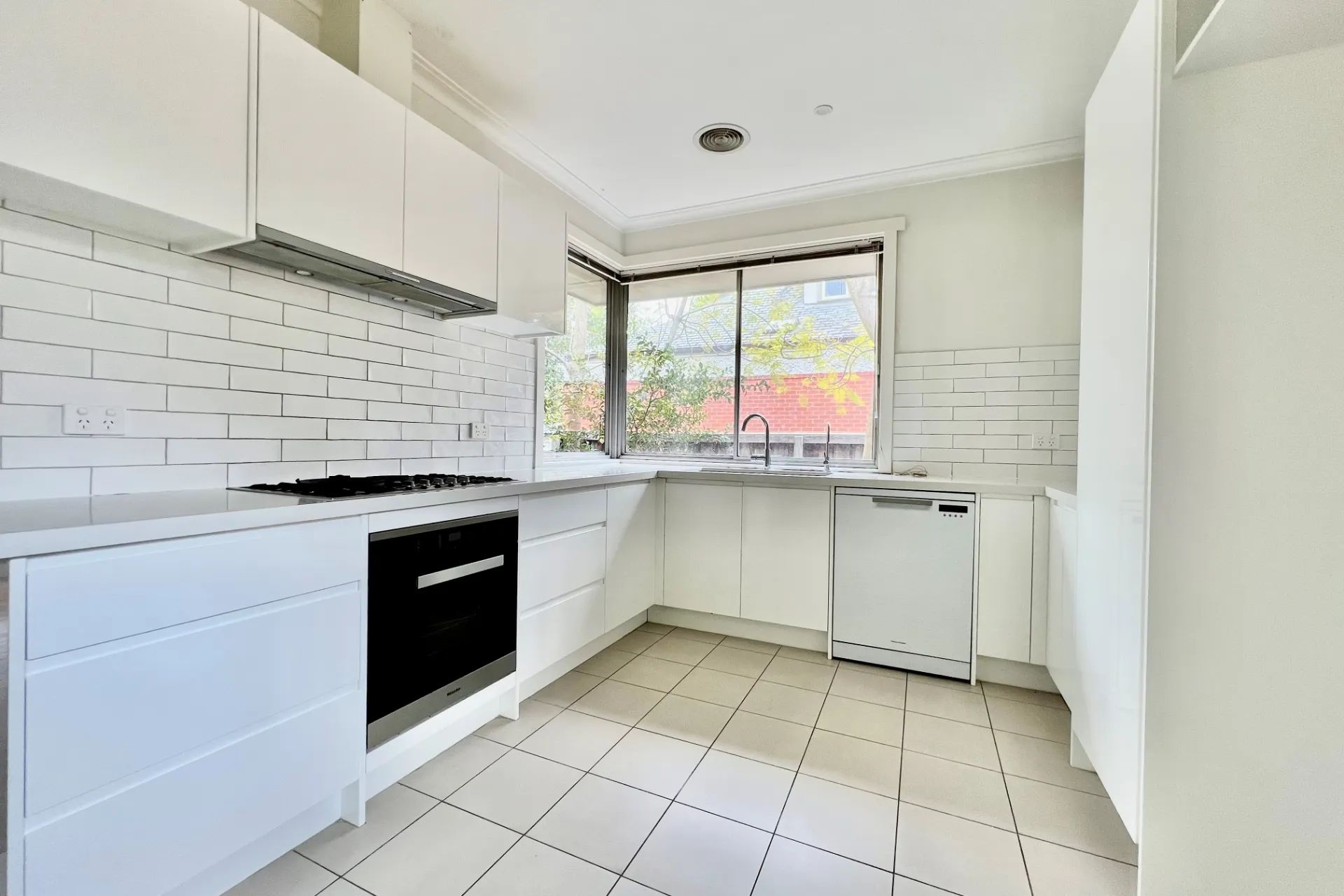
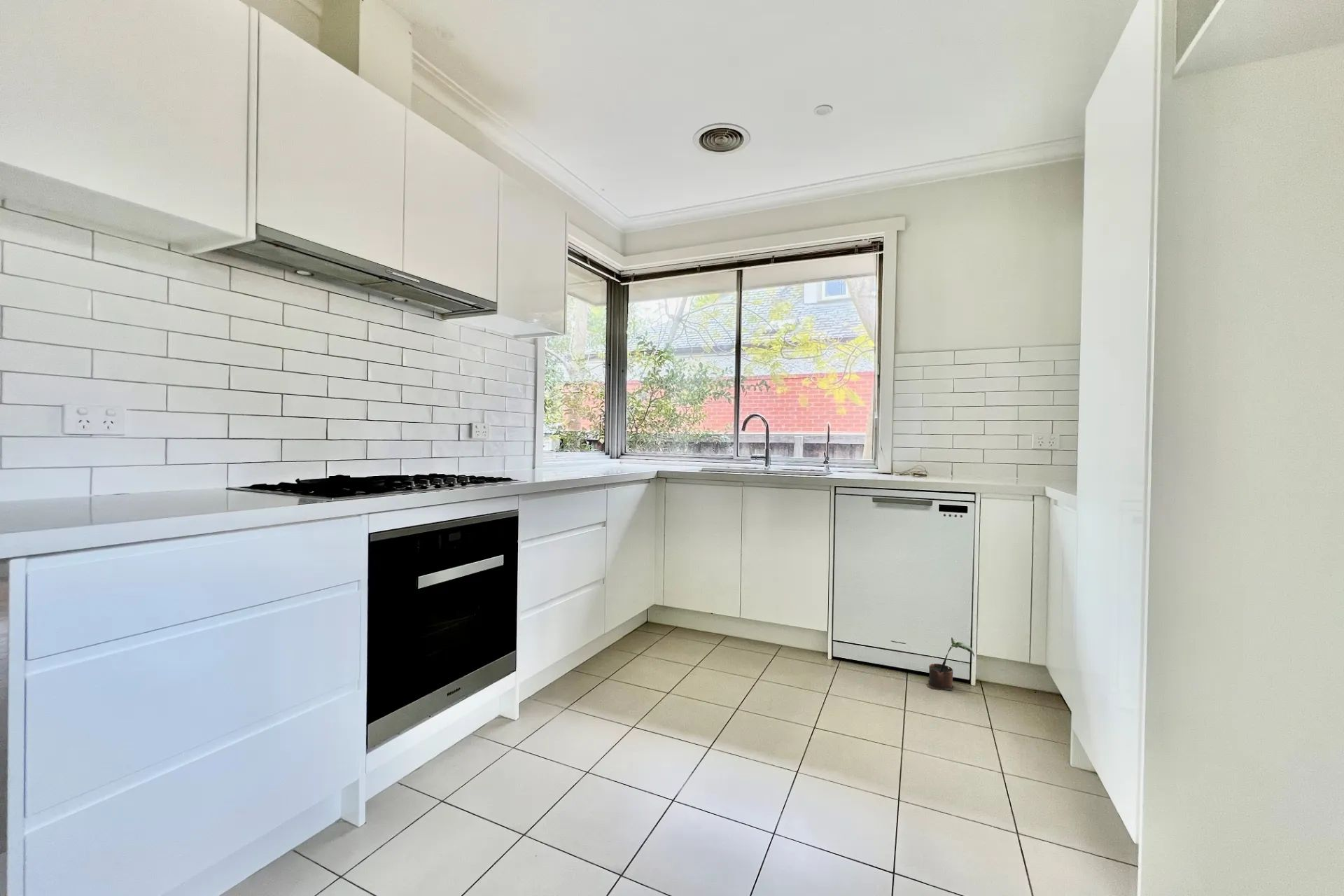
+ potted plant [925,637,975,691]
